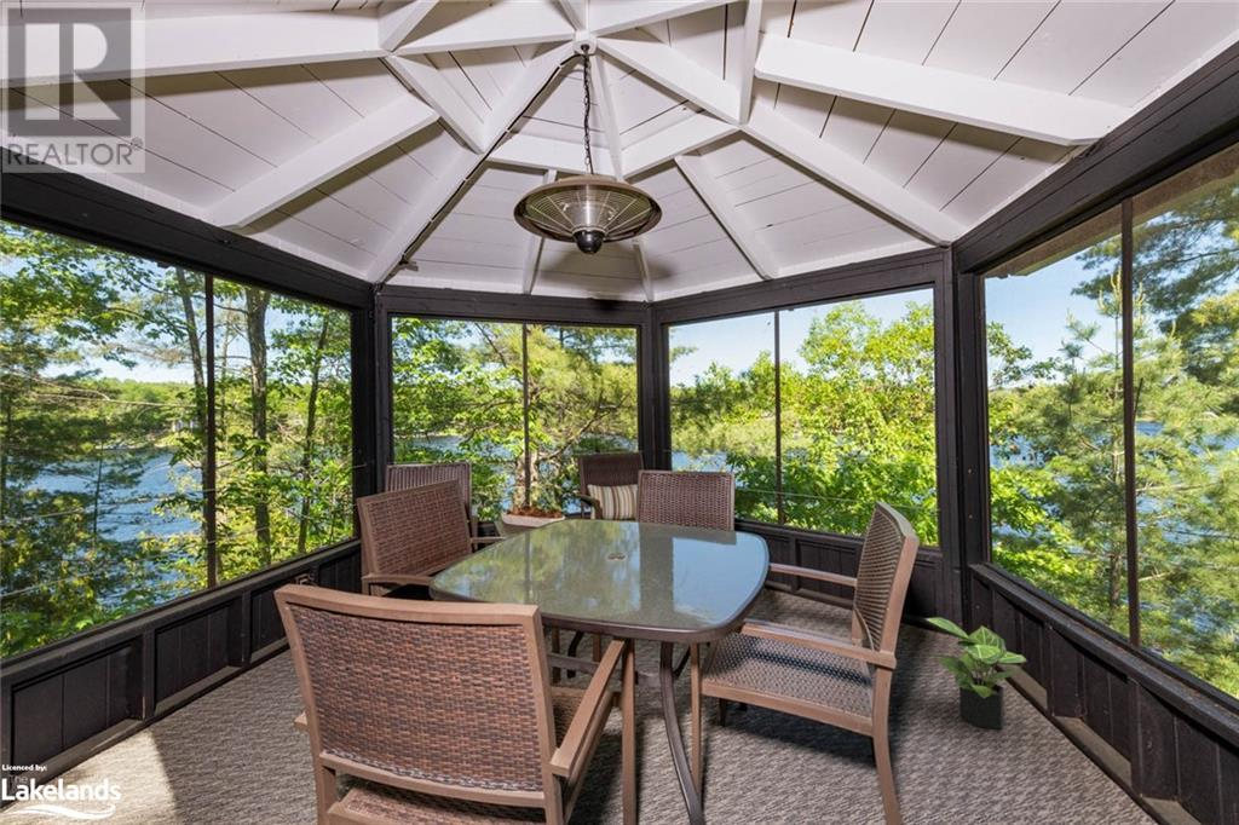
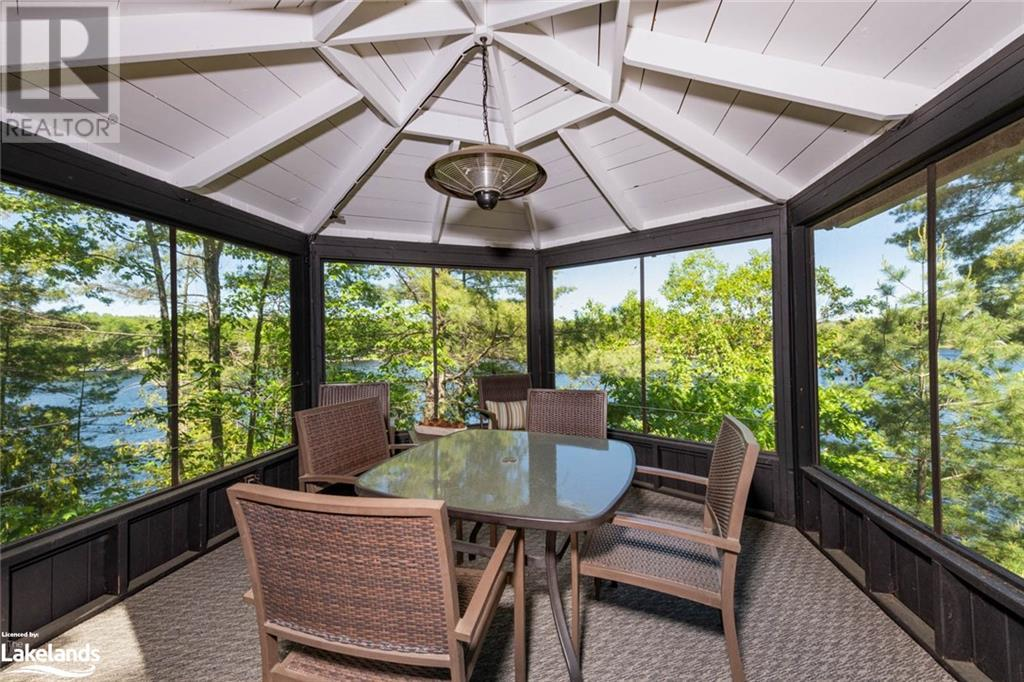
- potted plant [923,616,1028,731]
